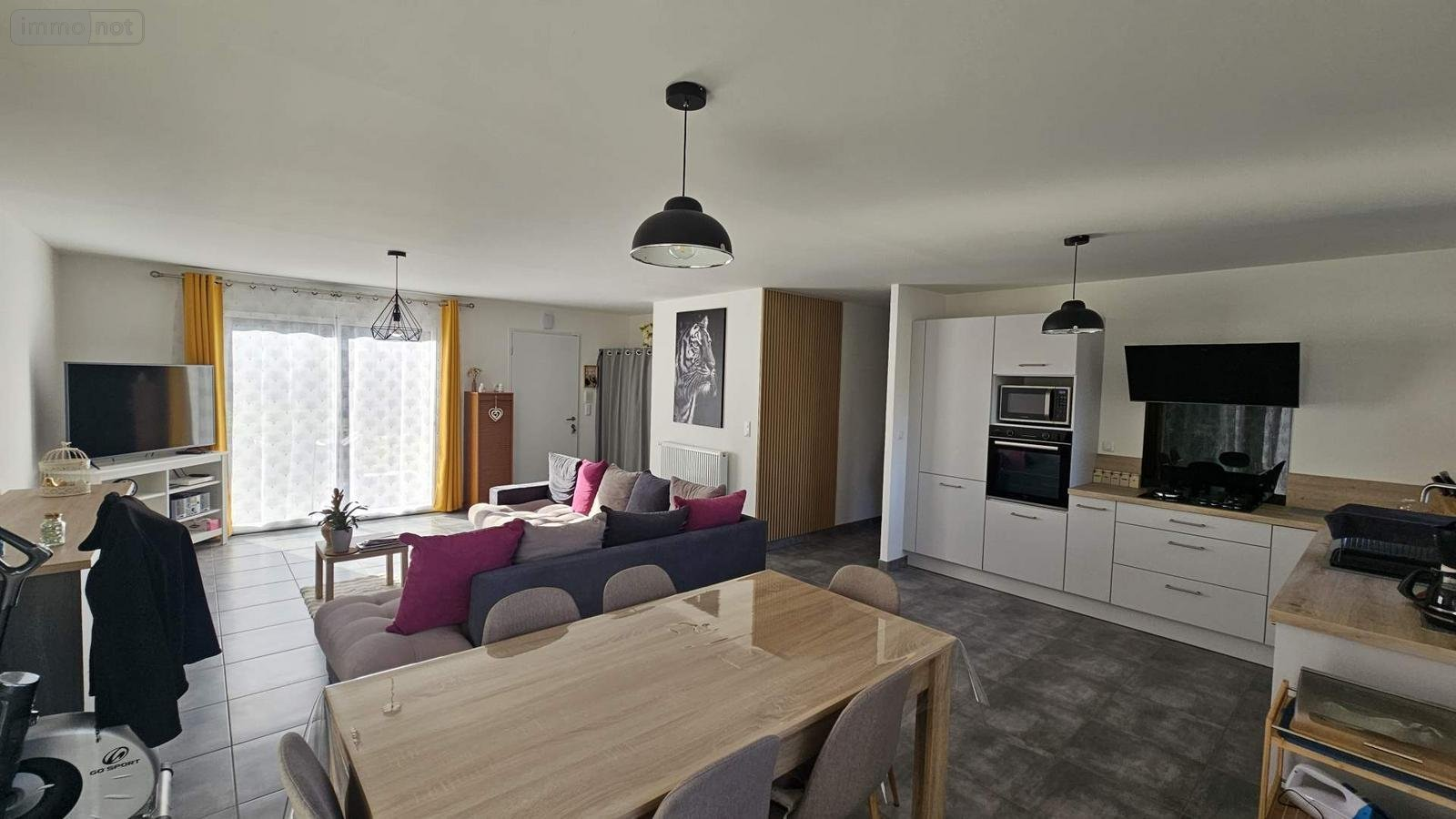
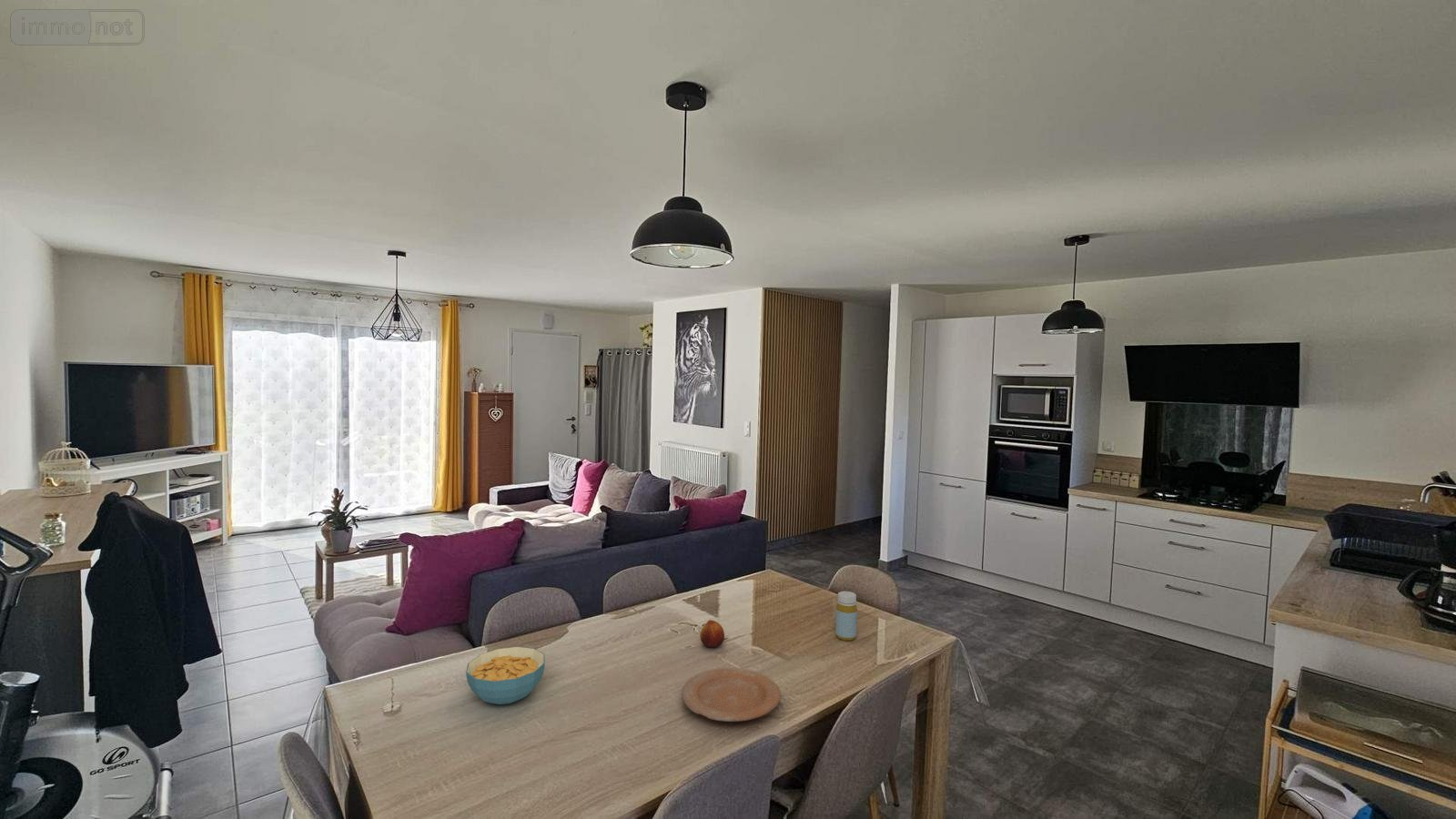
+ bottle [834,591,858,642]
+ fruit [699,619,725,649]
+ plate [681,667,782,723]
+ cereal bowl [465,646,546,705]
